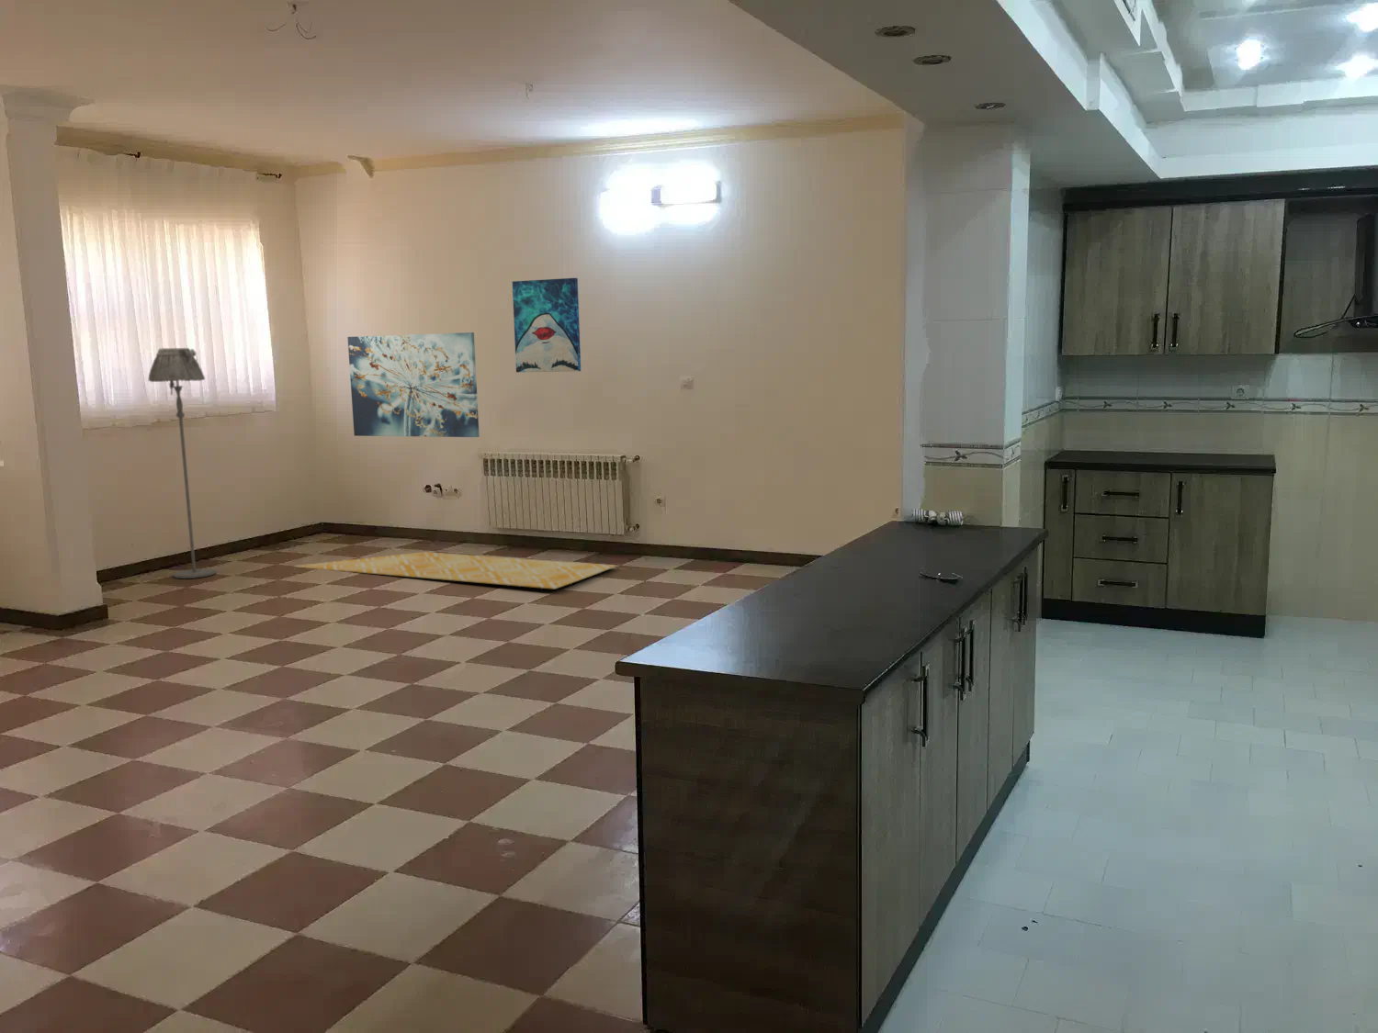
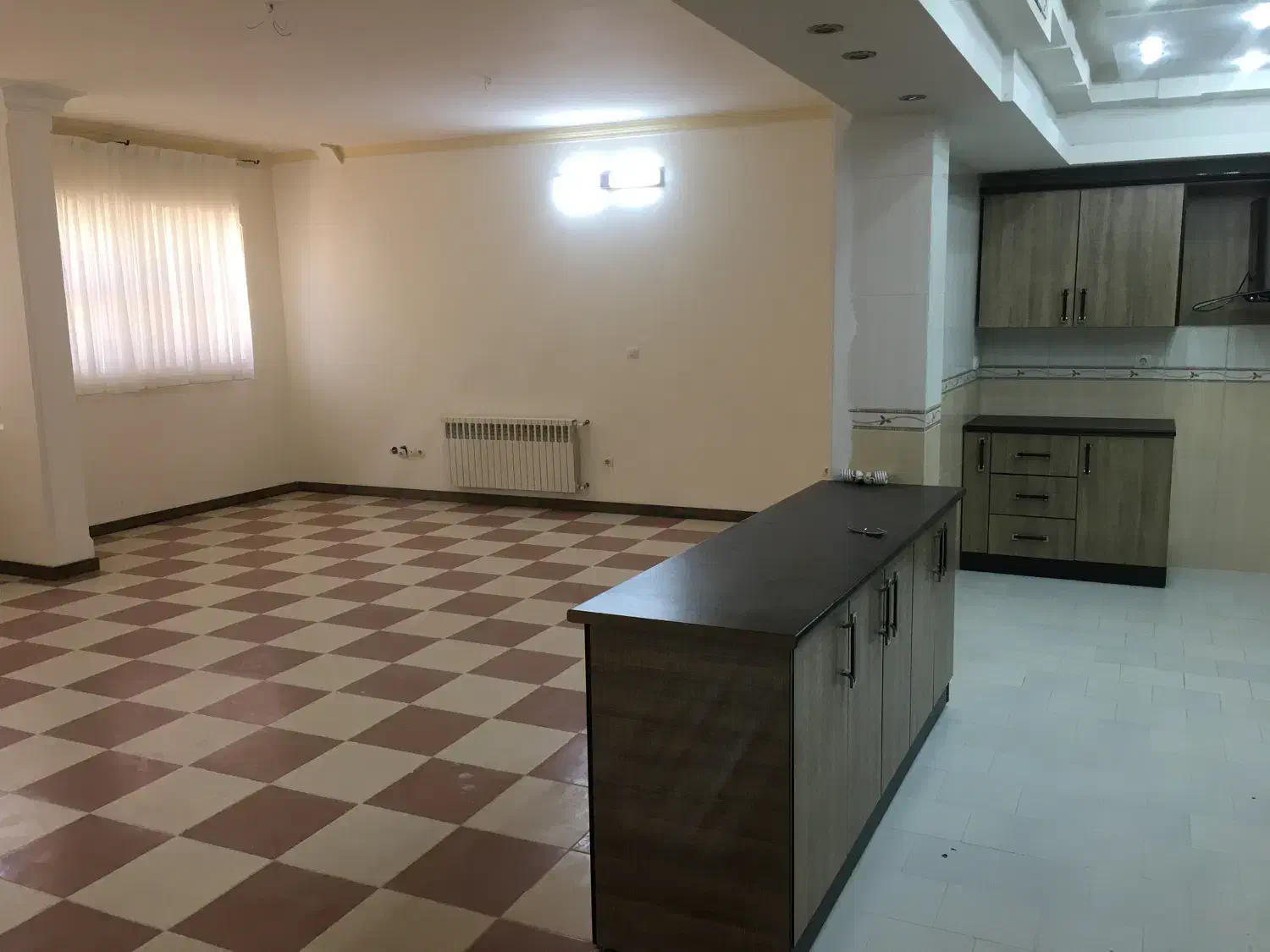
- wall art [512,278,582,373]
- rug [291,551,617,590]
- wall art [346,331,481,438]
- floor lamp [146,347,217,579]
